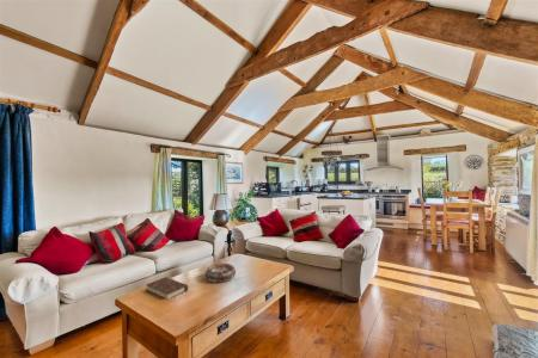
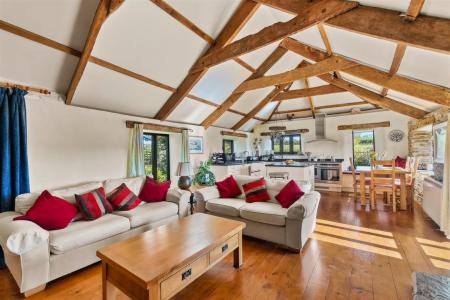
- book [145,276,189,301]
- decorative bowl [203,263,237,284]
